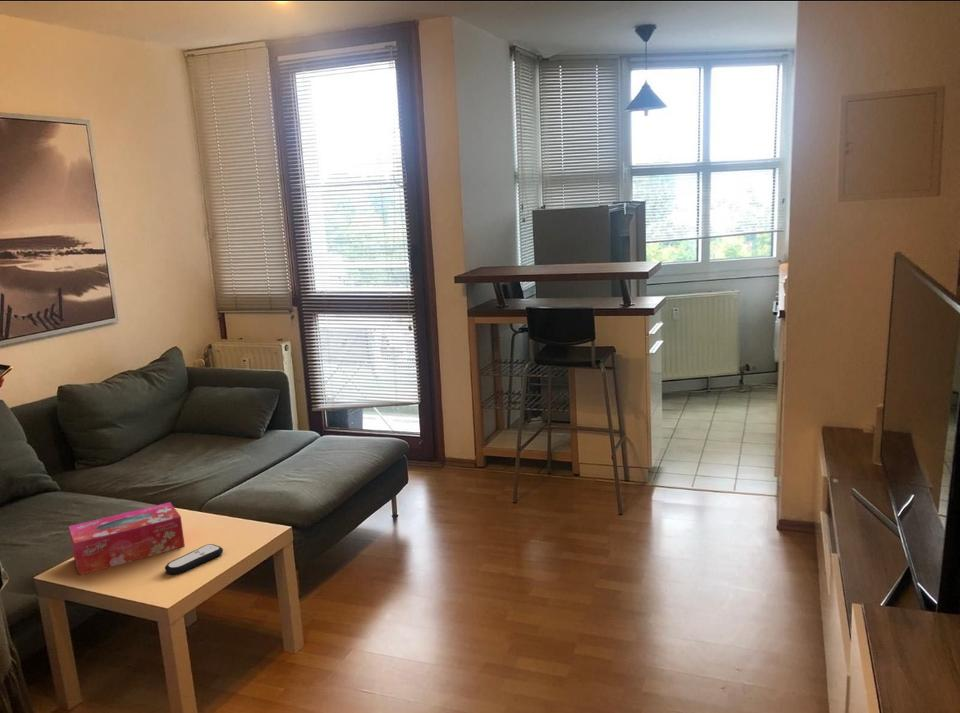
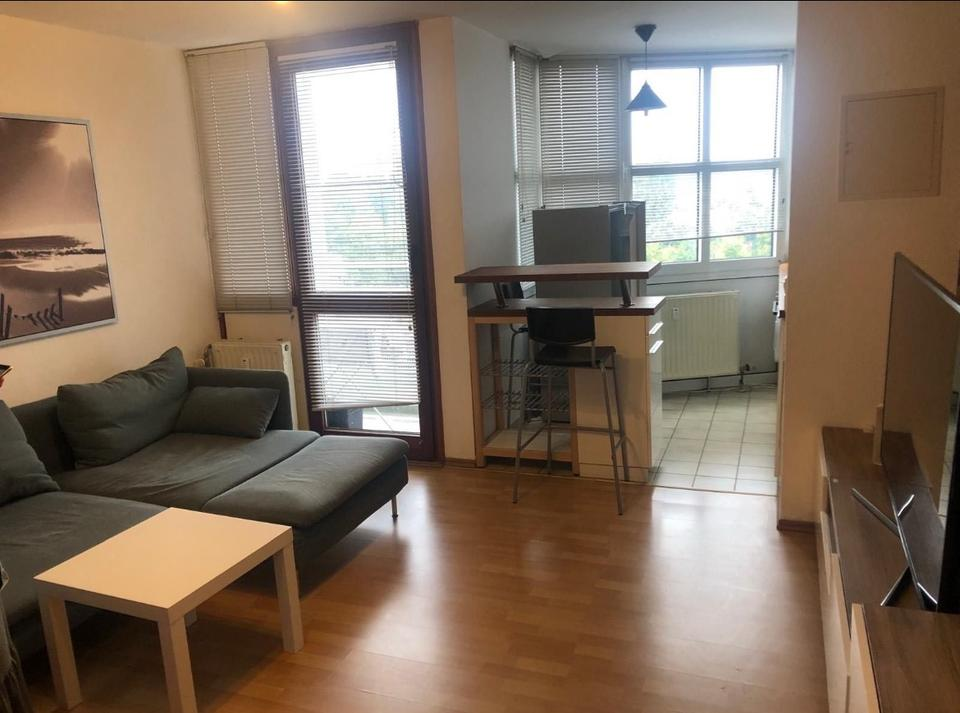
- tissue box [68,501,186,577]
- remote control [164,543,224,575]
